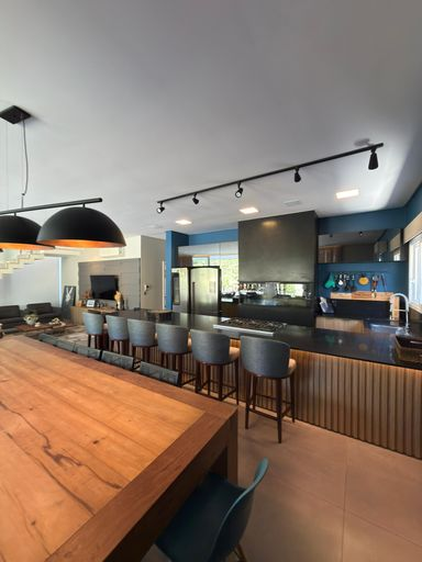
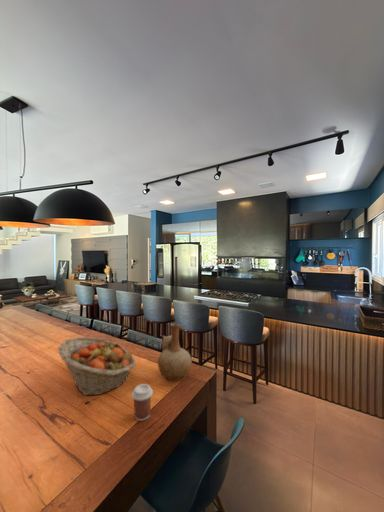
+ coffee cup [131,383,154,422]
+ vase [157,322,193,382]
+ fruit basket [57,336,137,396]
